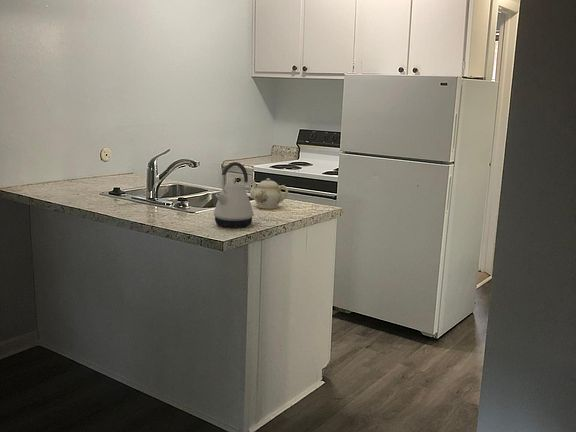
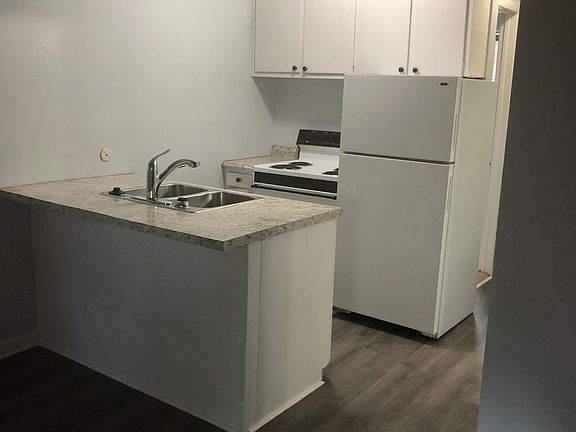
- kettle [213,161,255,229]
- teapot [249,177,289,210]
